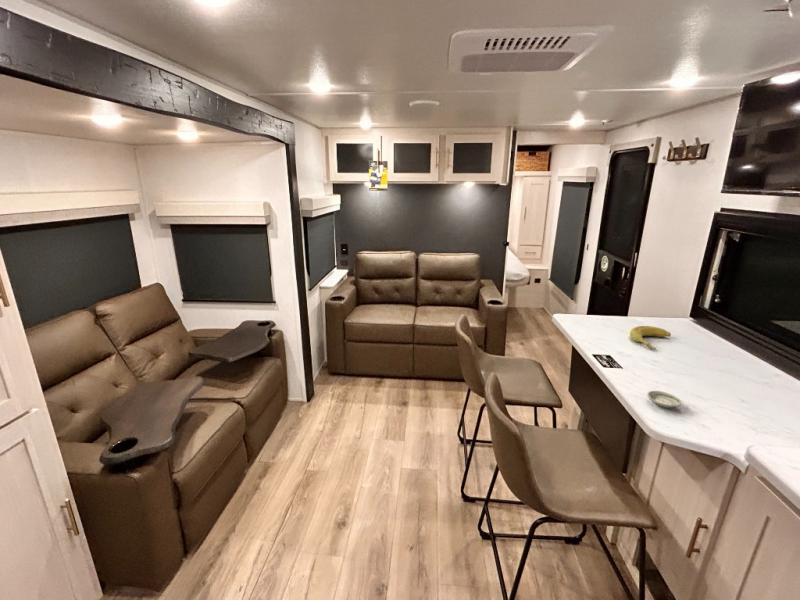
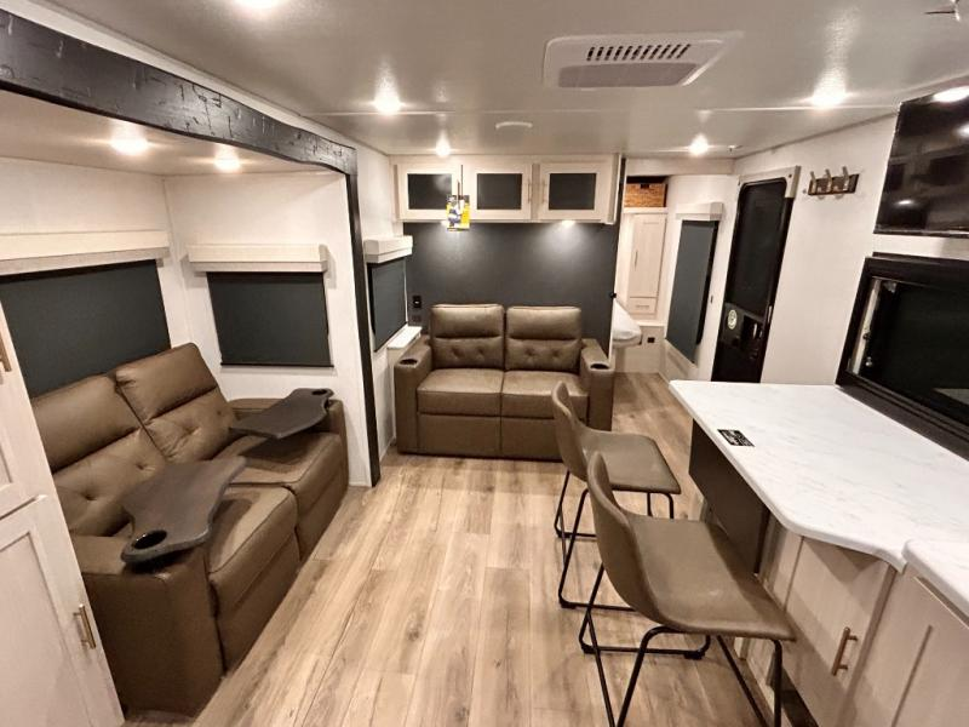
- banana [629,325,672,351]
- saucer [646,390,682,409]
